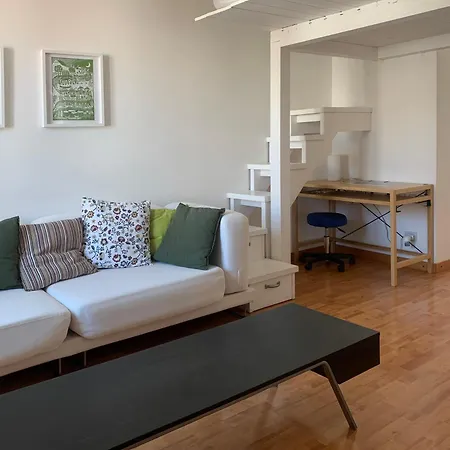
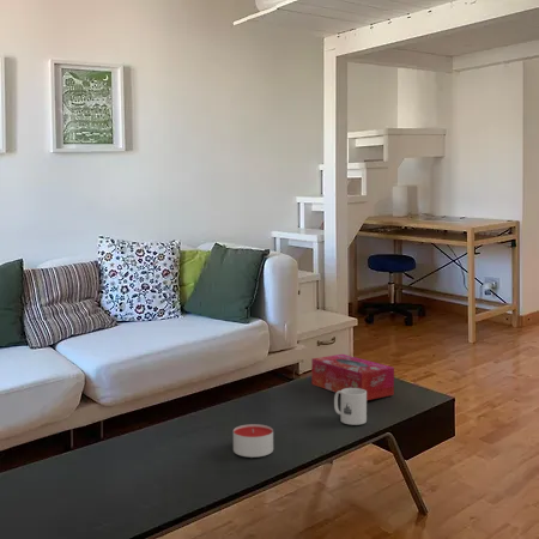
+ tissue box [310,353,395,401]
+ candle [232,423,274,459]
+ mug [333,388,368,426]
